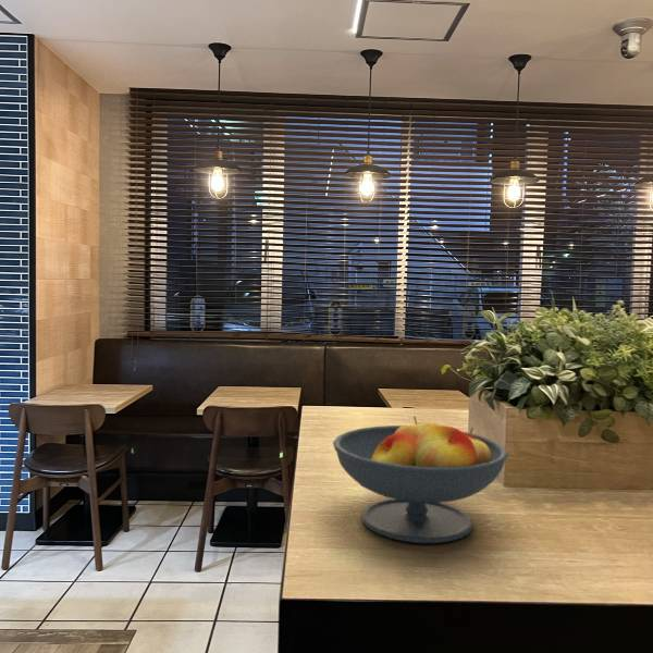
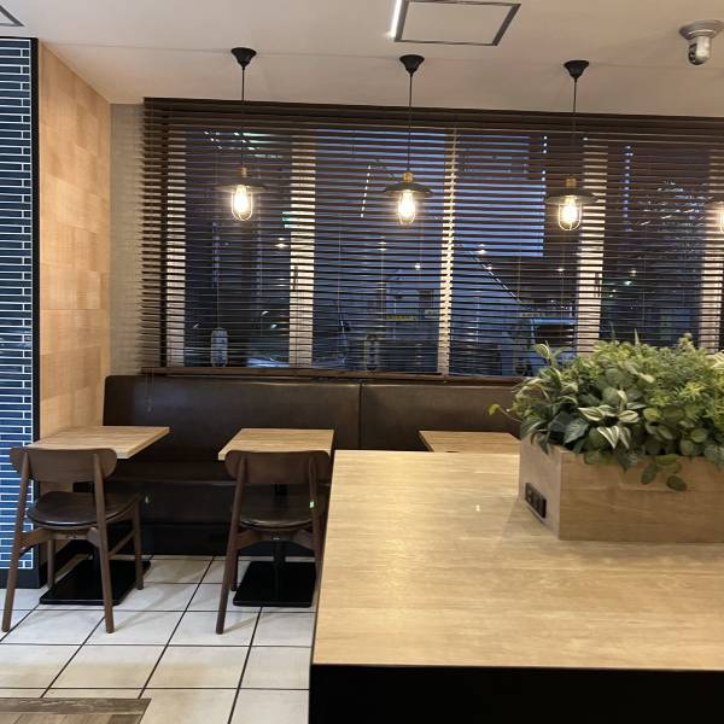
- fruit bowl [332,415,509,544]
